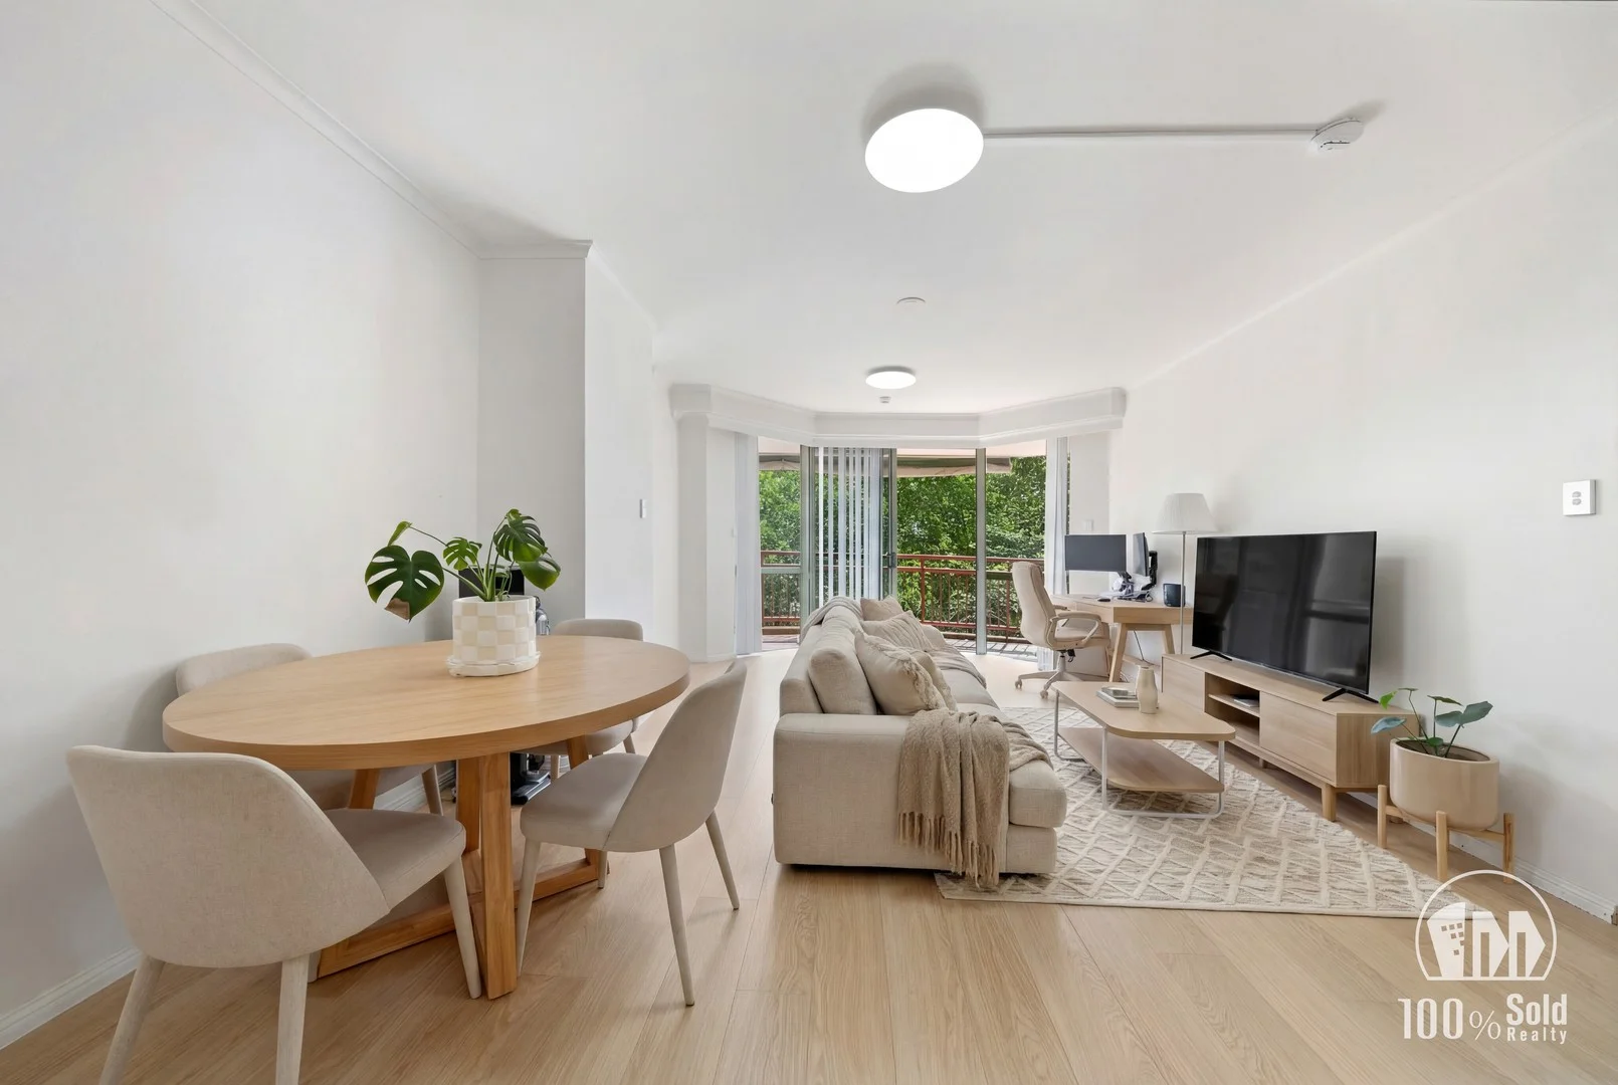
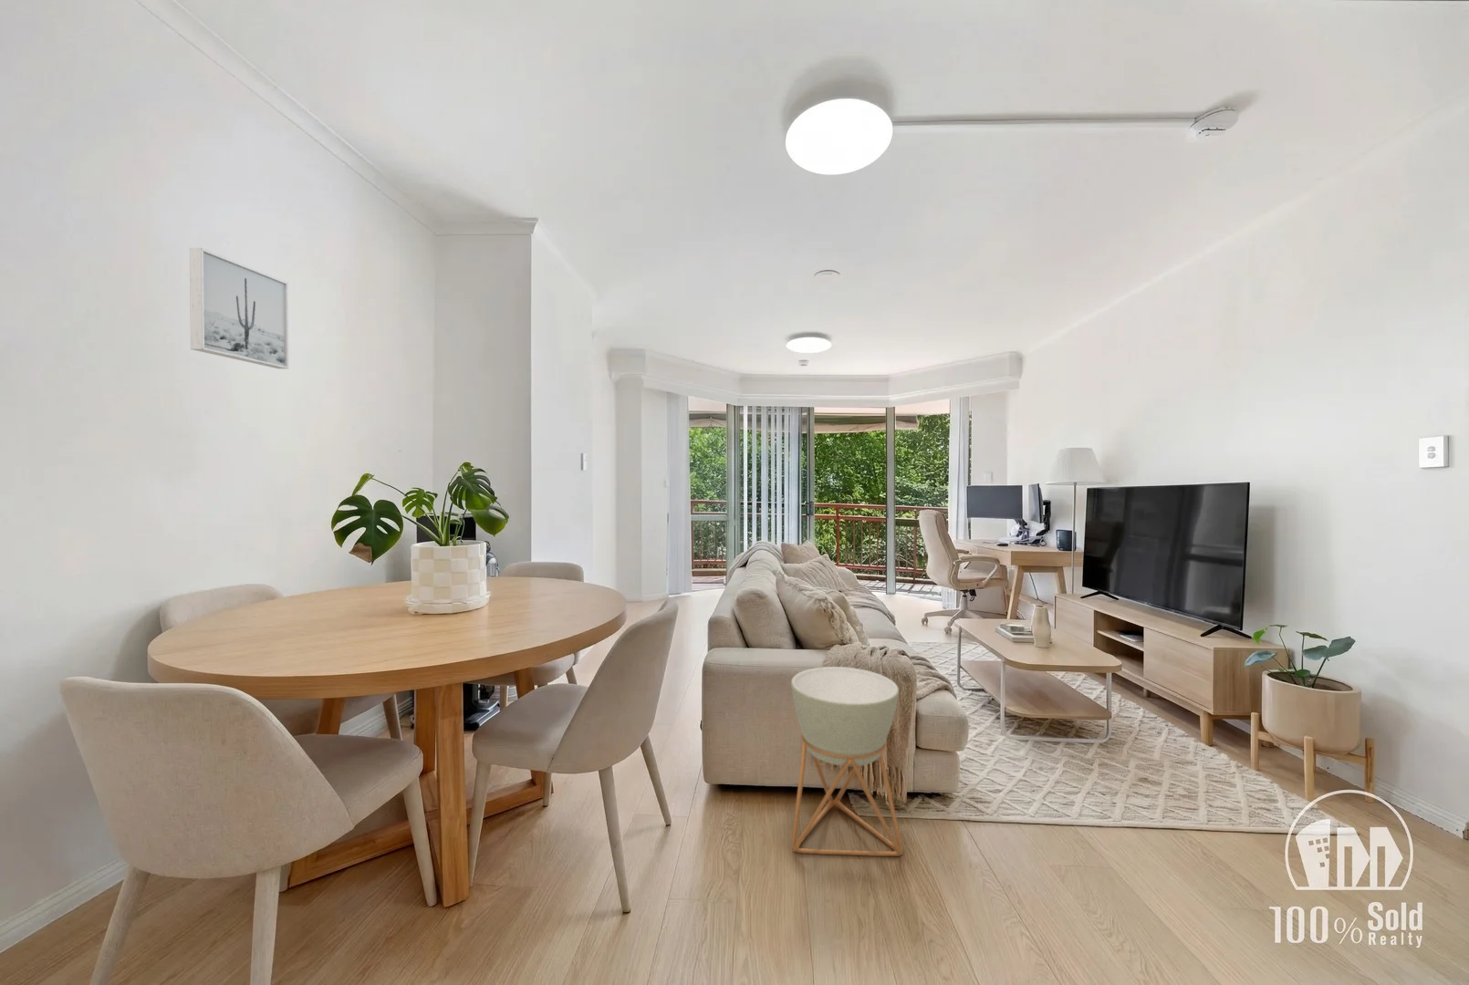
+ wall art [189,247,289,369]
+ planter [791,666,904,857]
